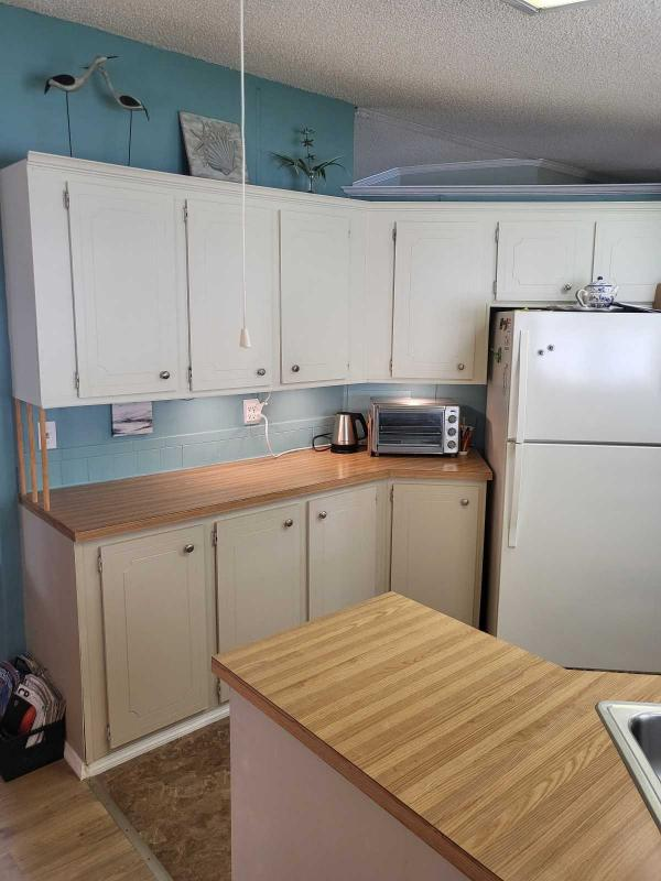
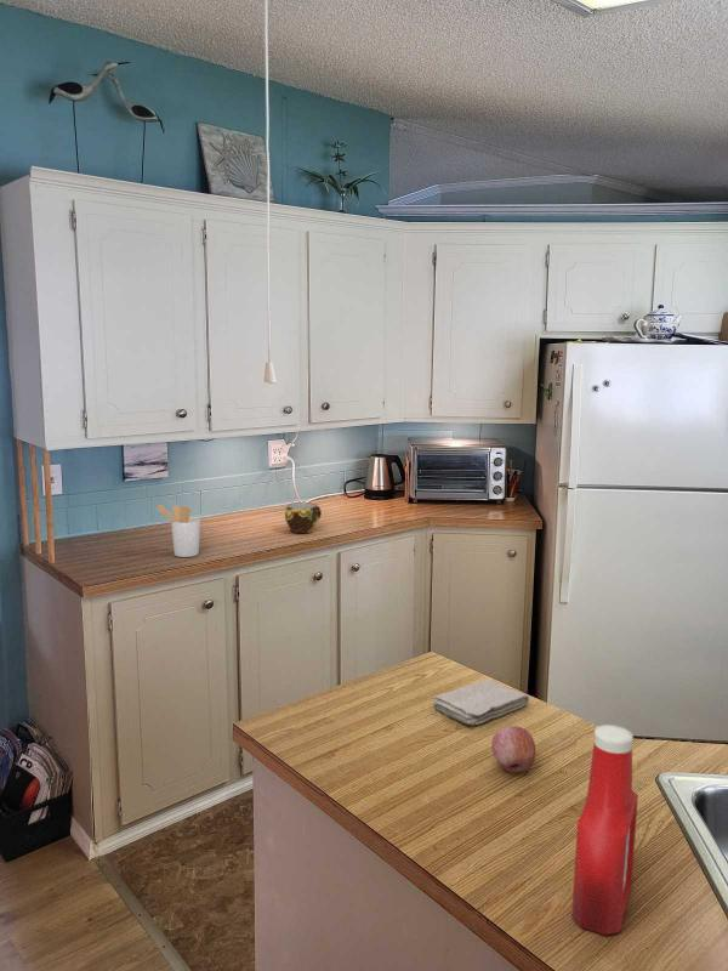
+ washcloth [432,678,530,726]
+ cup [284,501,323,534]
+ utensil holder [155,504,201,558]
+ soap bottle [570,723,639,936]
+ fruit [490,725,536,773]
